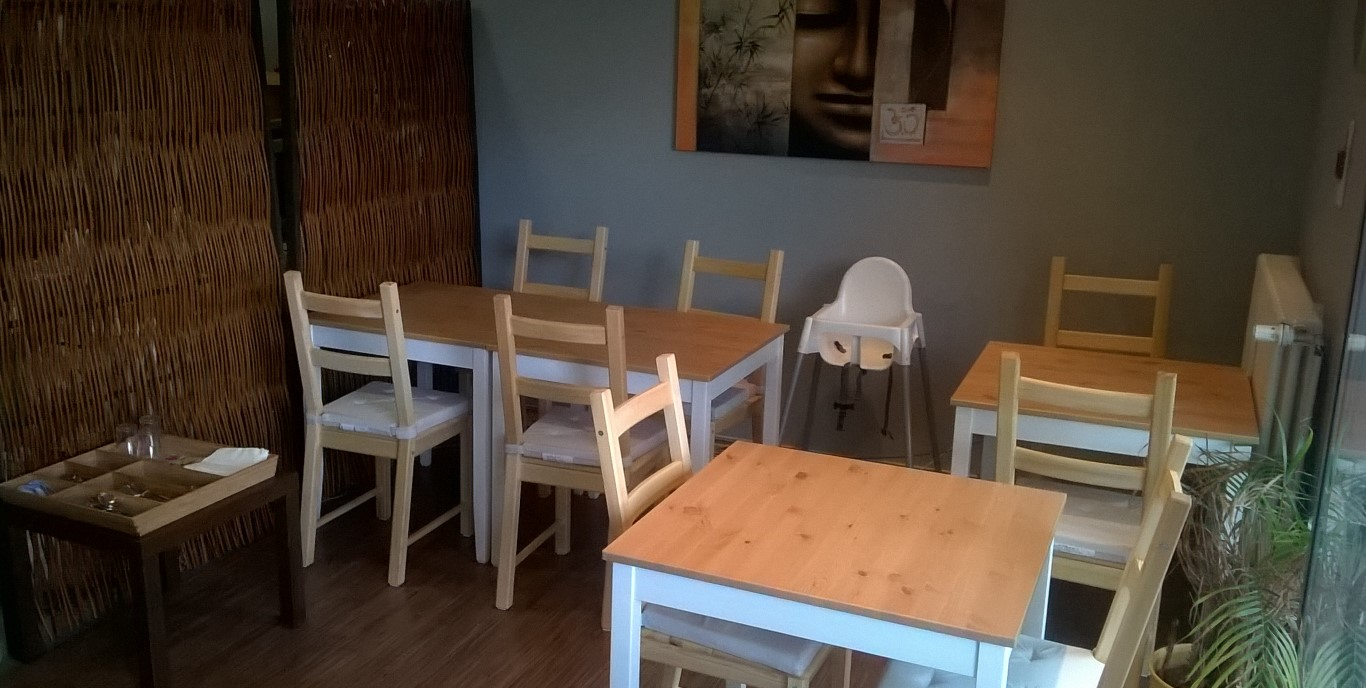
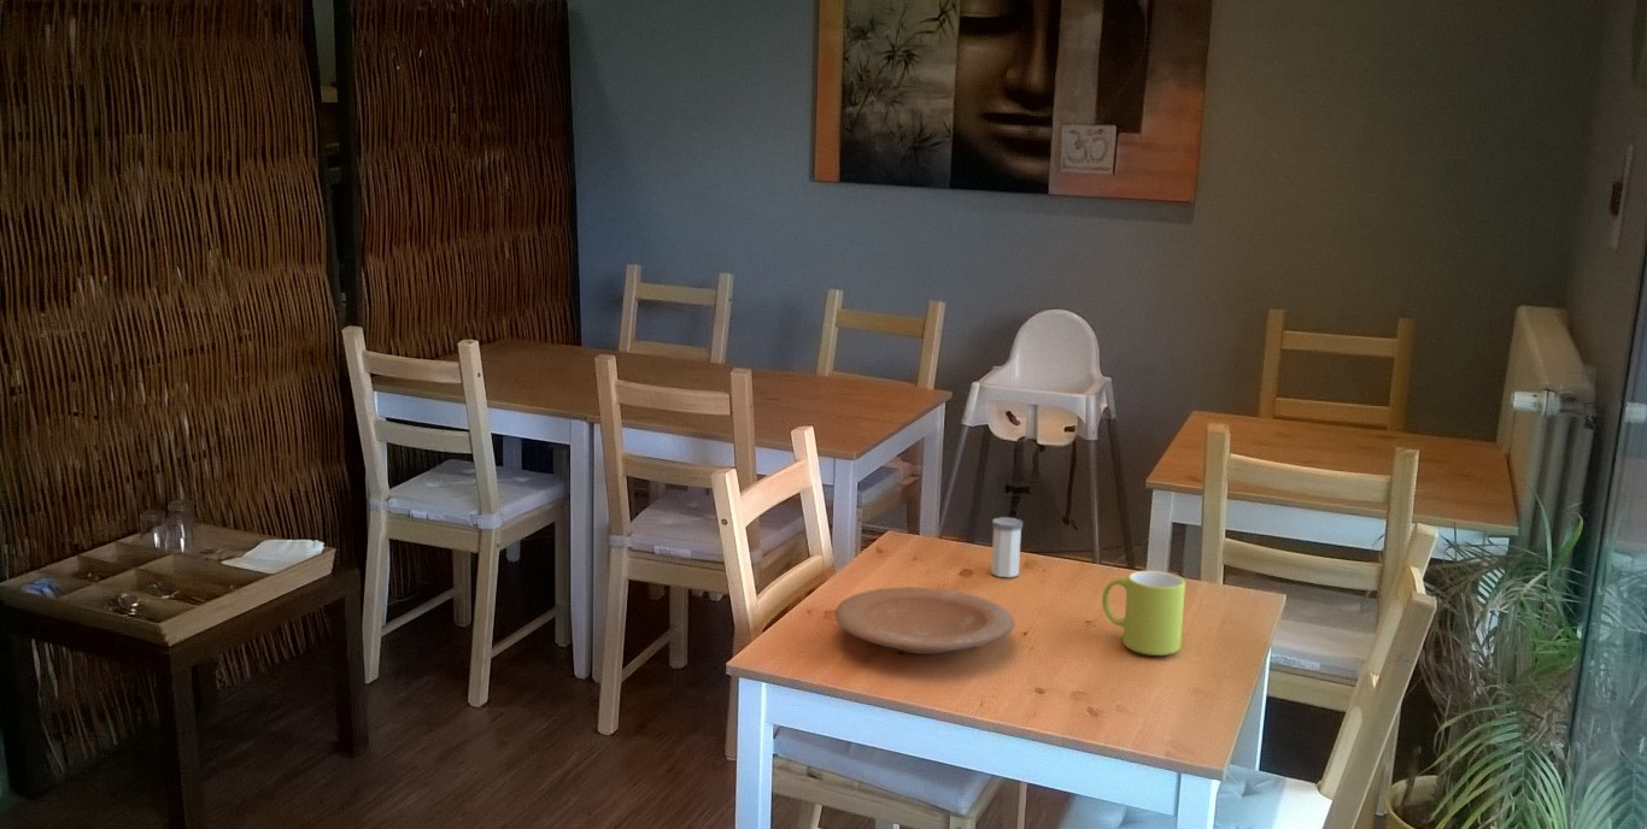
+ mug [1101,570,1186,657]
+ salt shaker [990,516,1024,578]
+ plate [834,586,1015,655]
